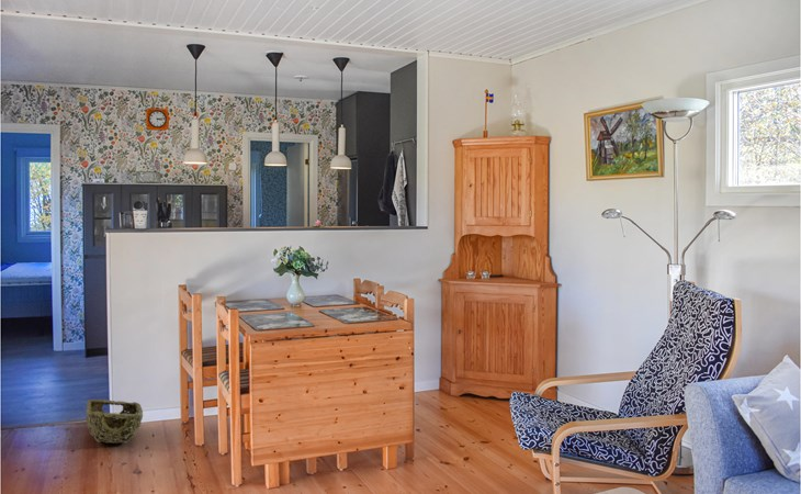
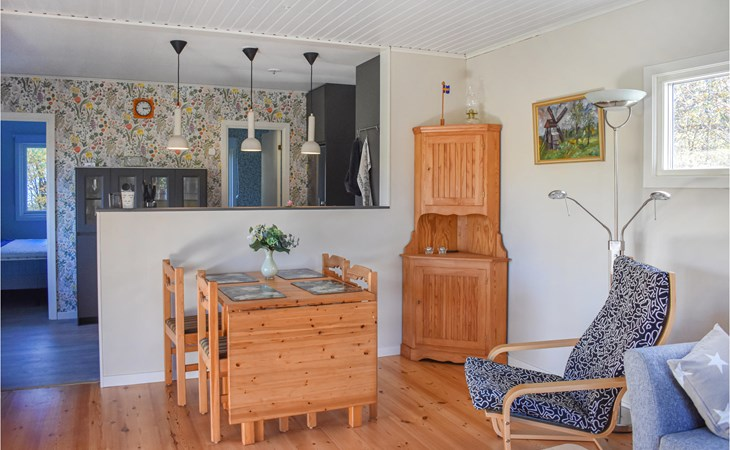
- woven basket [86,398,144,445]
